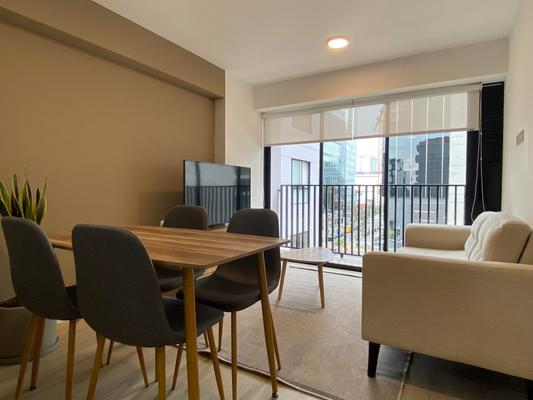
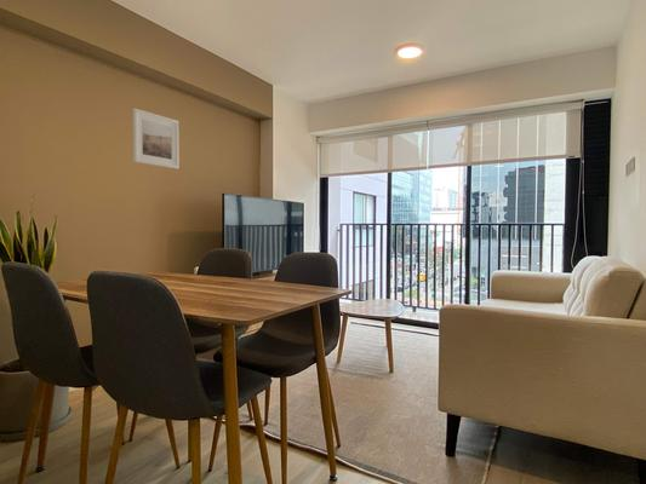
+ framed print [131,106,181,171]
